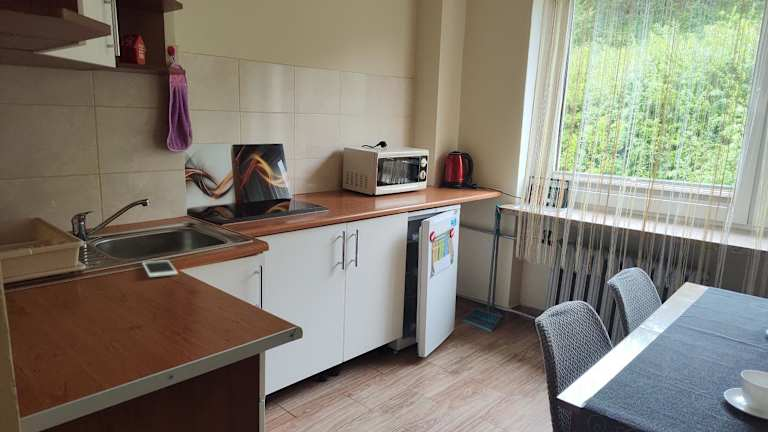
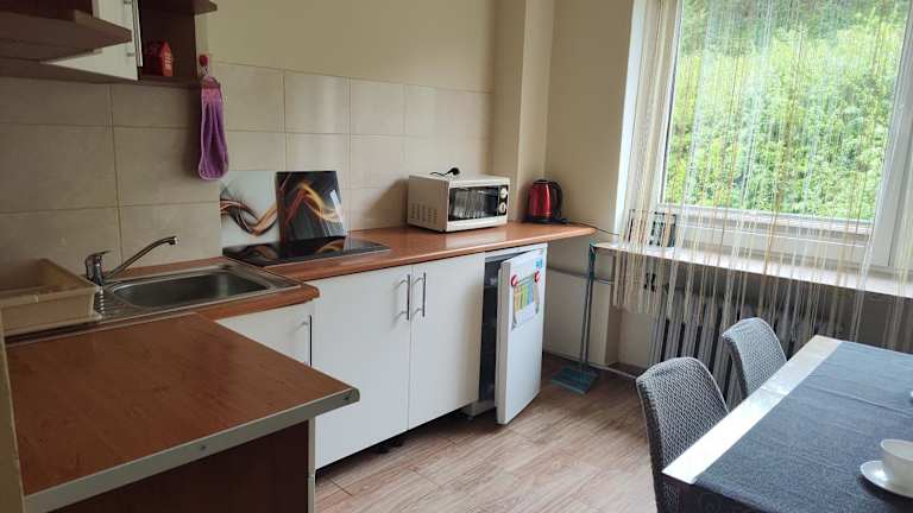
- cell phone [141,259,179,278]
